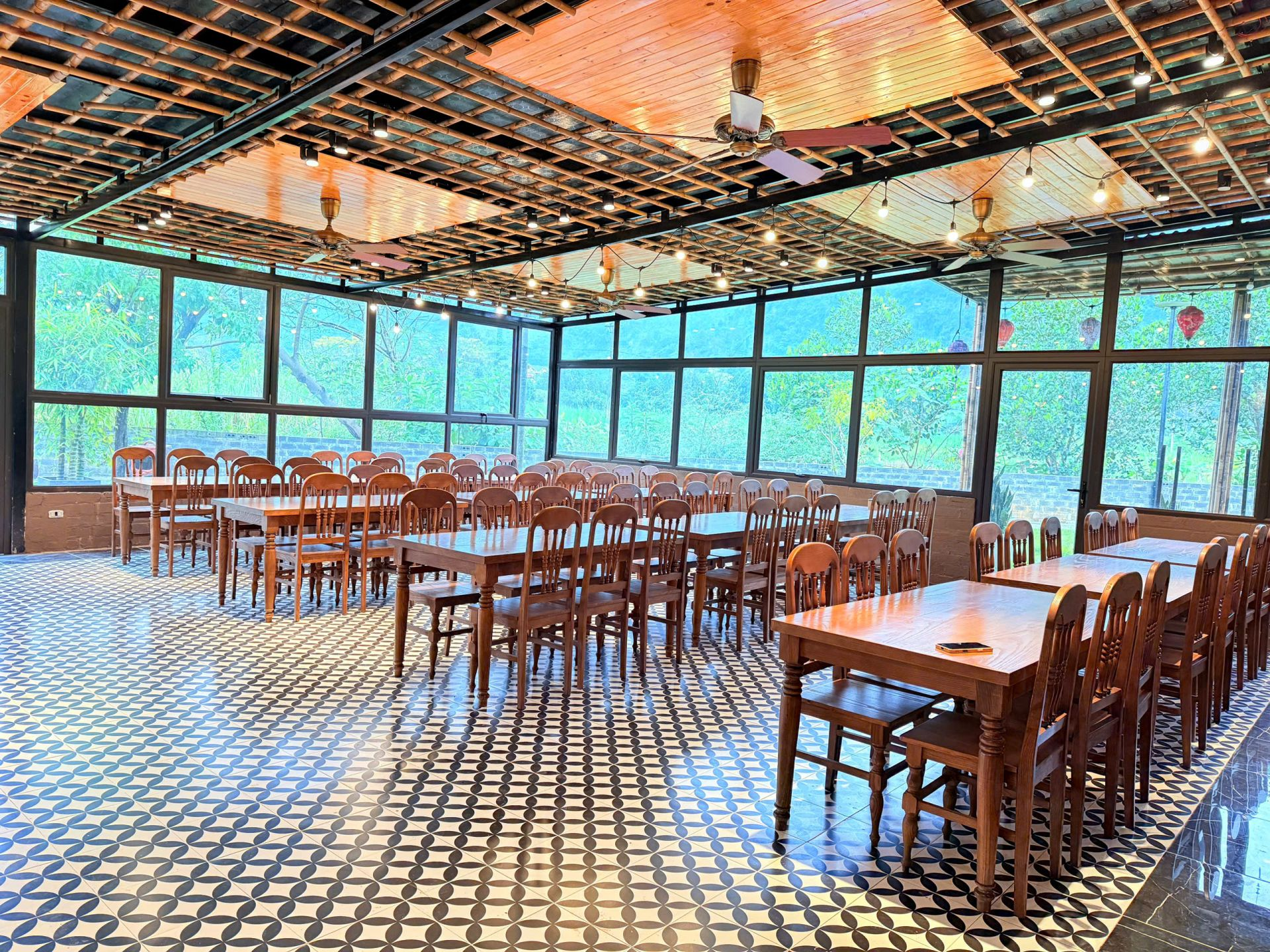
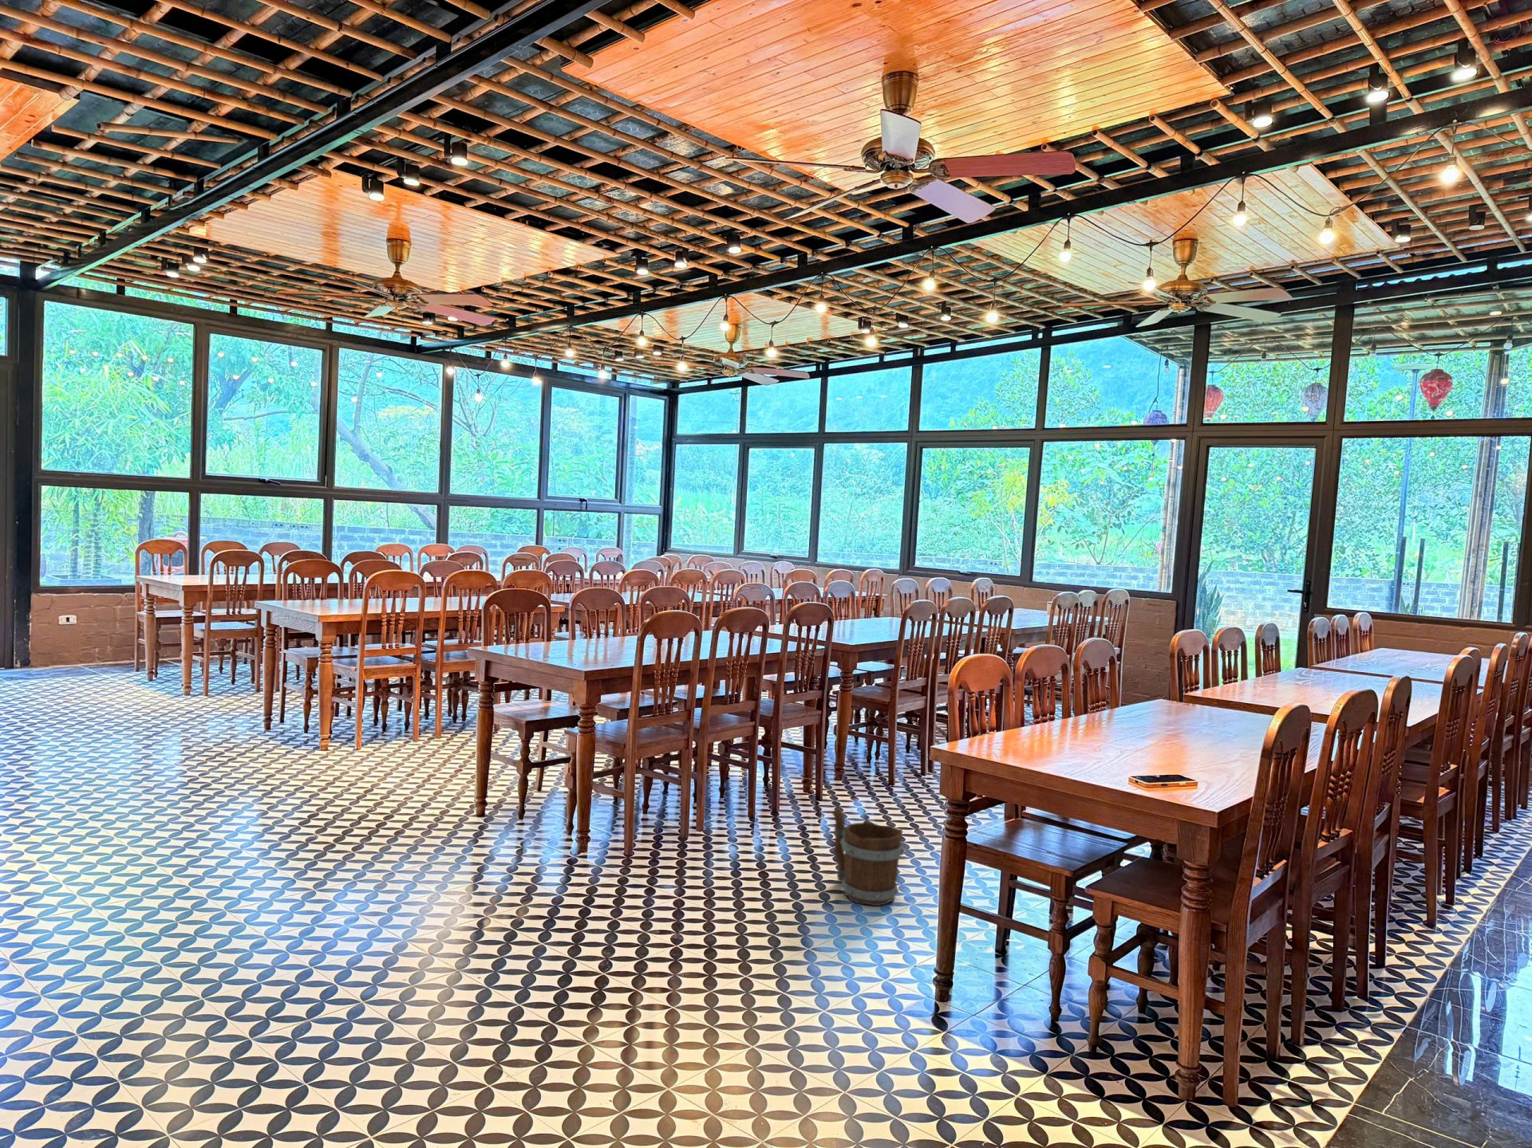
+ bucket [831,808,906,907]
